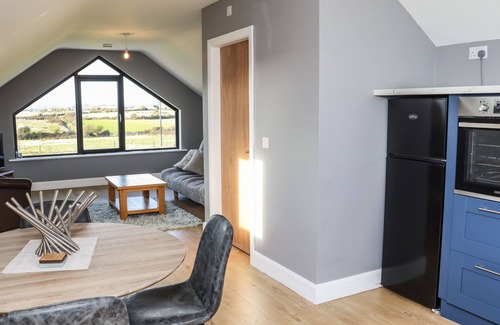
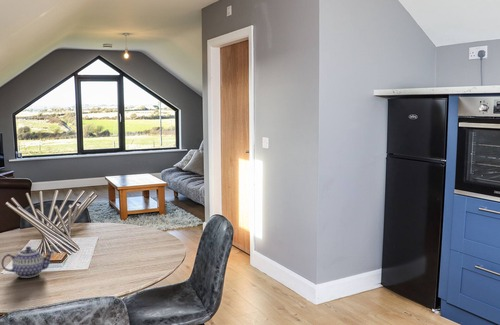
+ teapot [0,245,56,279]
